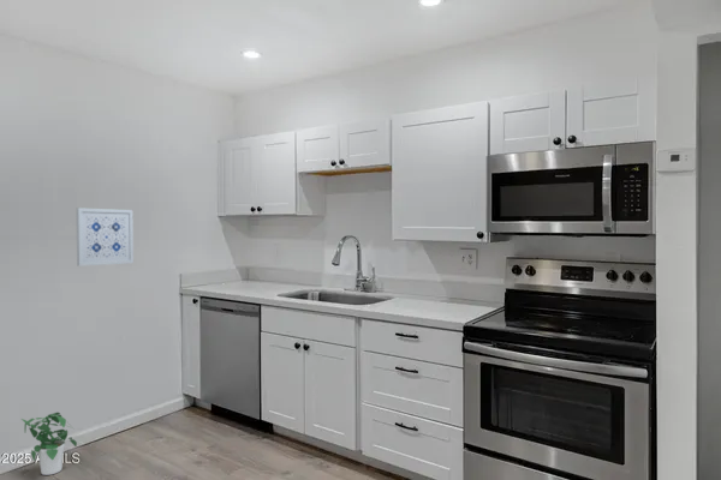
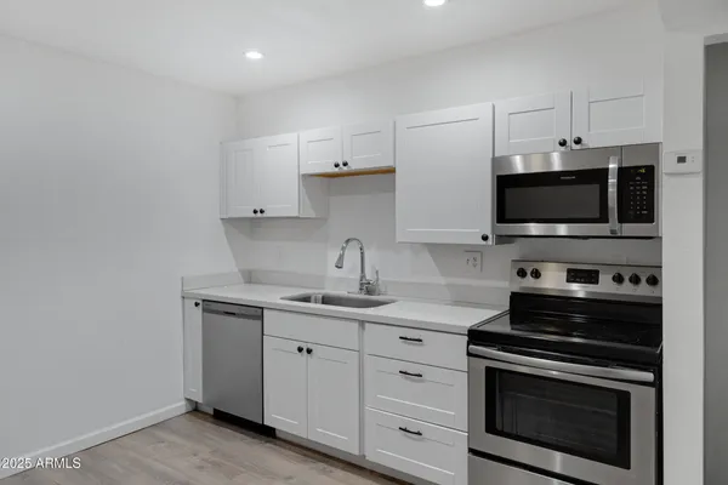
- wall art [76,206,135,268]
- potted plant [20,412,78,476]
